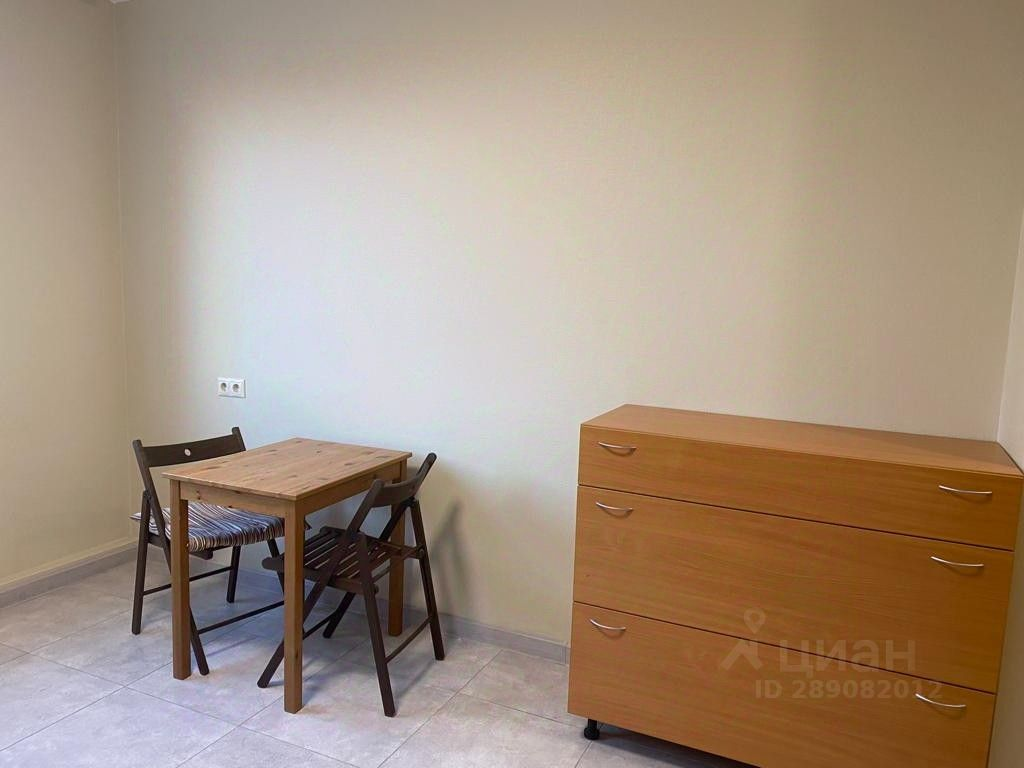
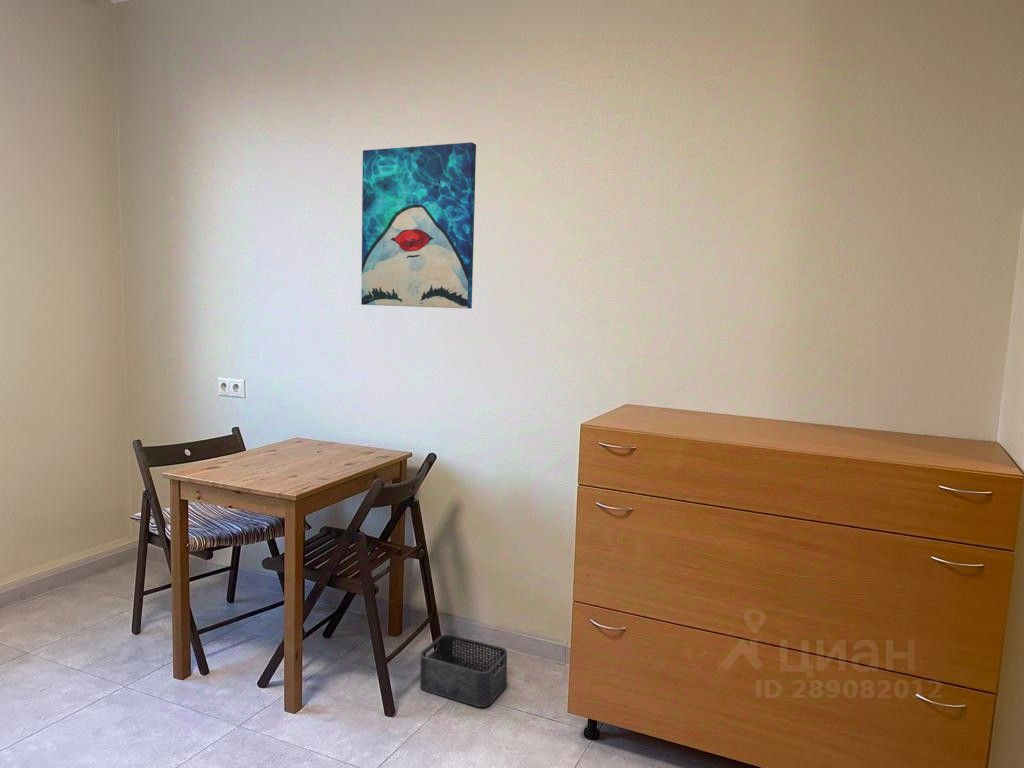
+ storage bin [419,633,508,708]
+ wall art [360,141,477,310]
